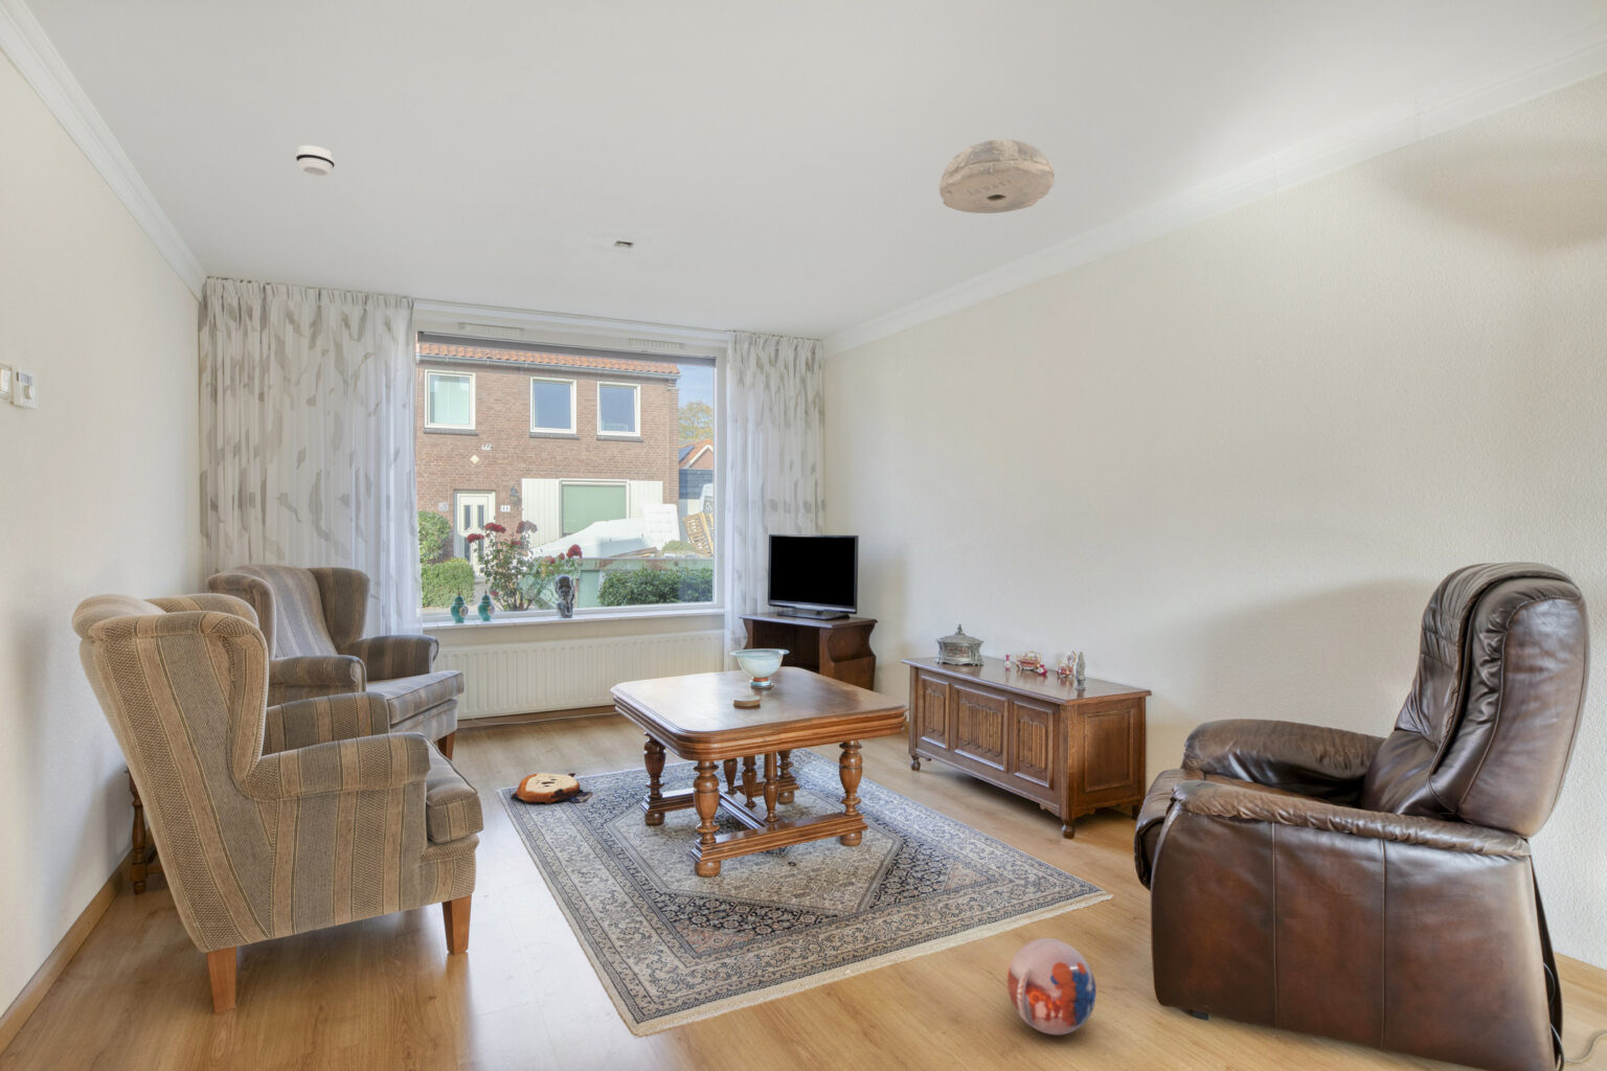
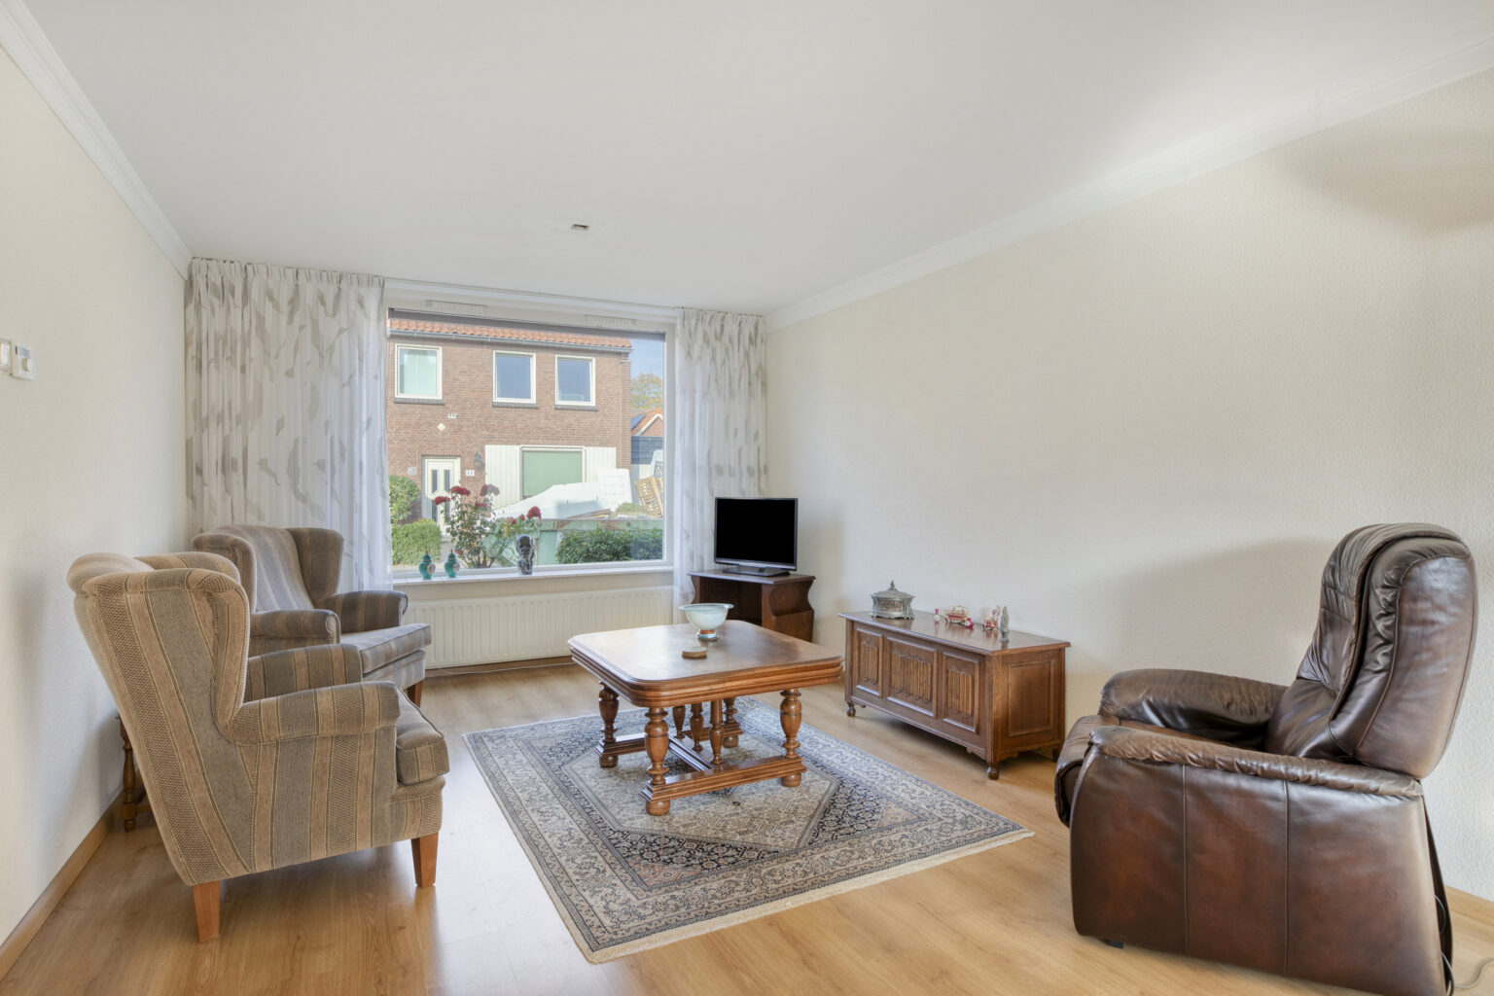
- plush toy [511,772,593,806]
- ceiling light [939,139,1056,214]
- ball [1007,937,1098,1035]
- smoke detector [295,145,336,178]
